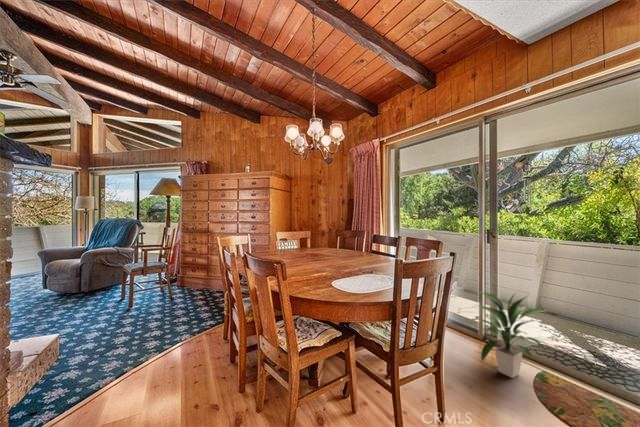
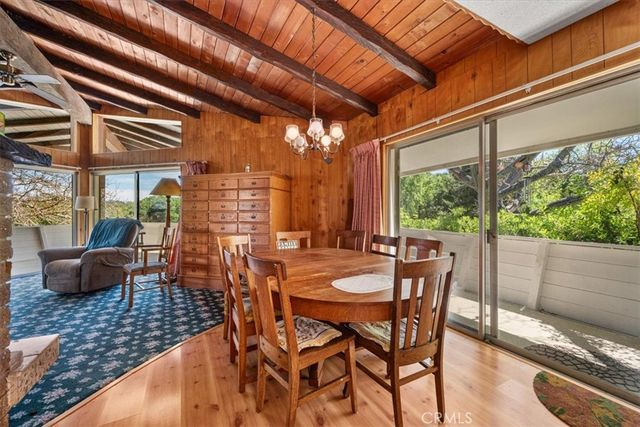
- indoor plant [475,290,551,379]
